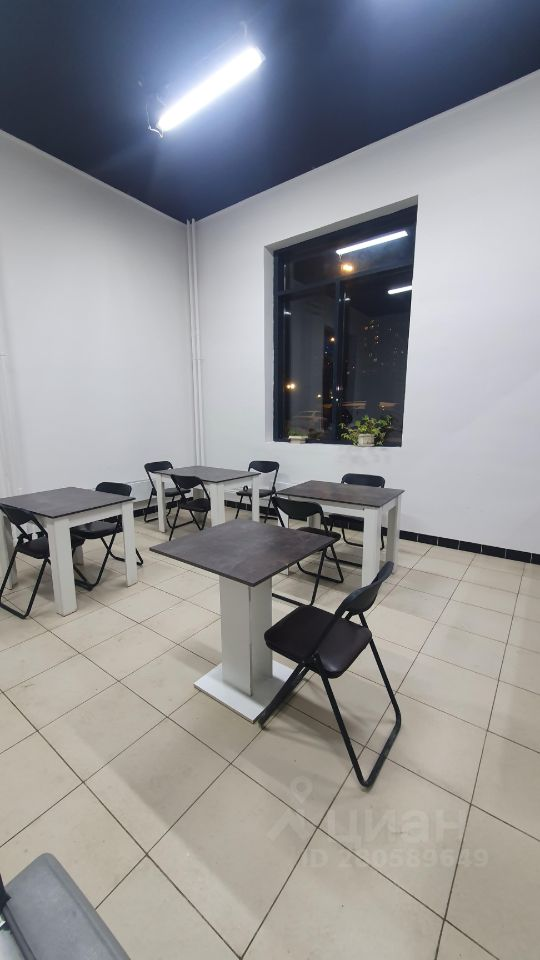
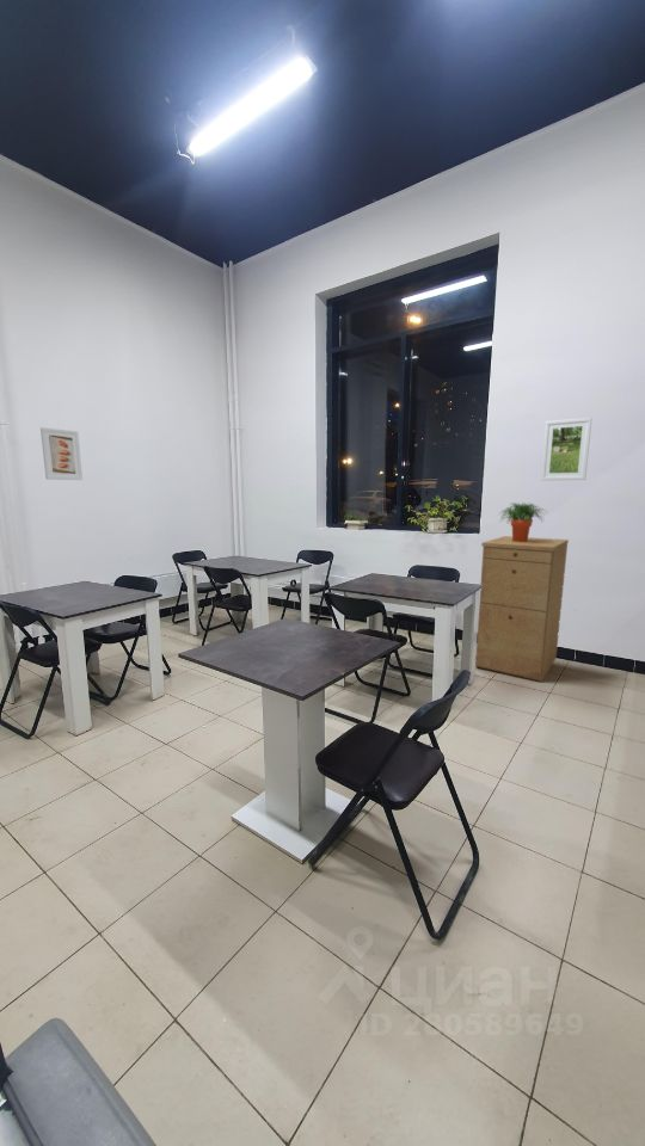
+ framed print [540,417,594,481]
+ filing cabinet [474,535,570,683]
+ potted plant [499,501,549,542]
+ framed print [39,426,84,481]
